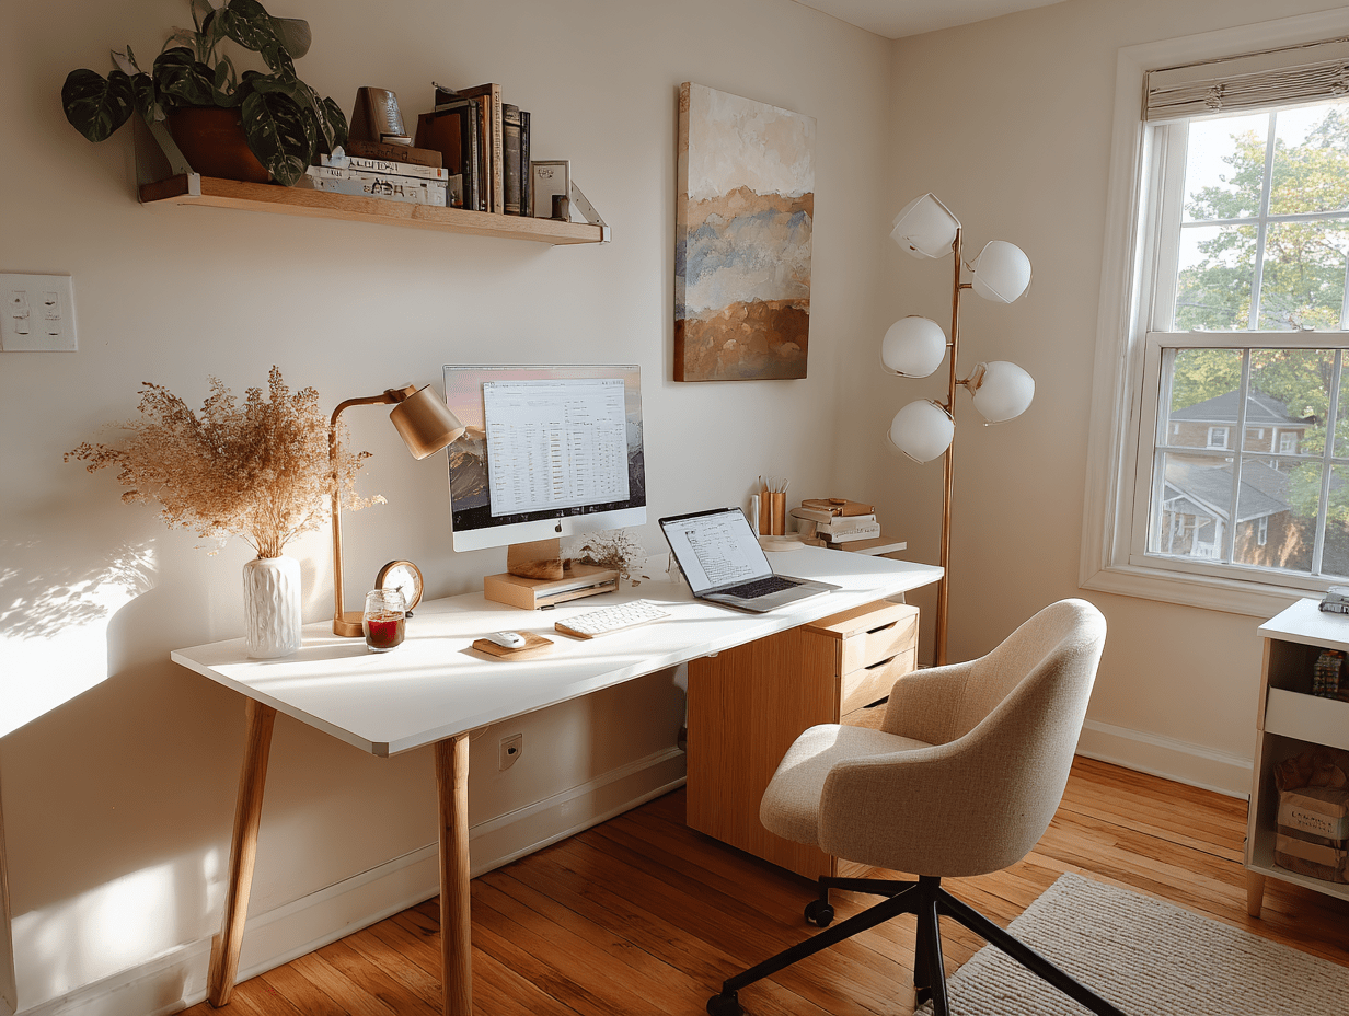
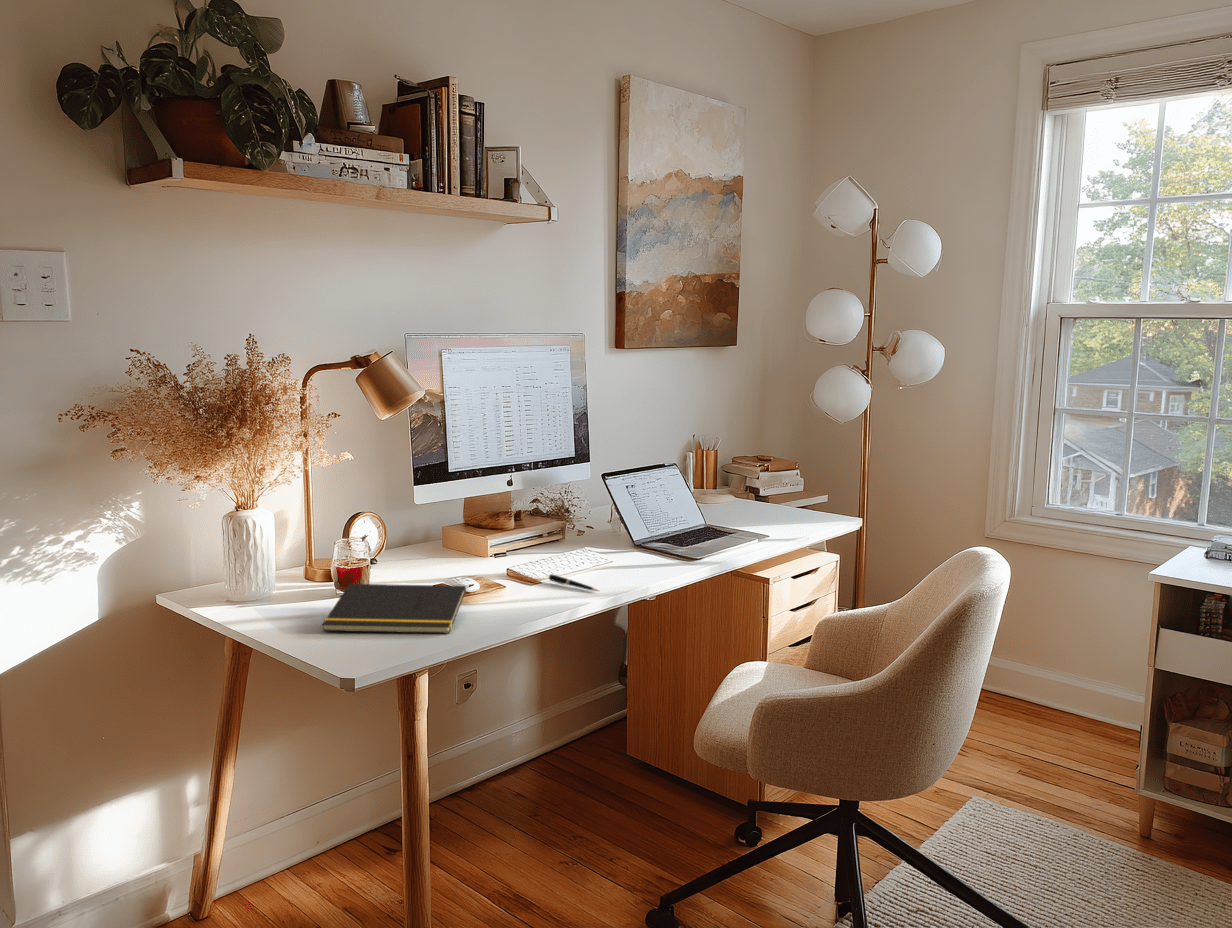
+ notepad [321,583,467,634]
+ pen [547,573,600,592]
